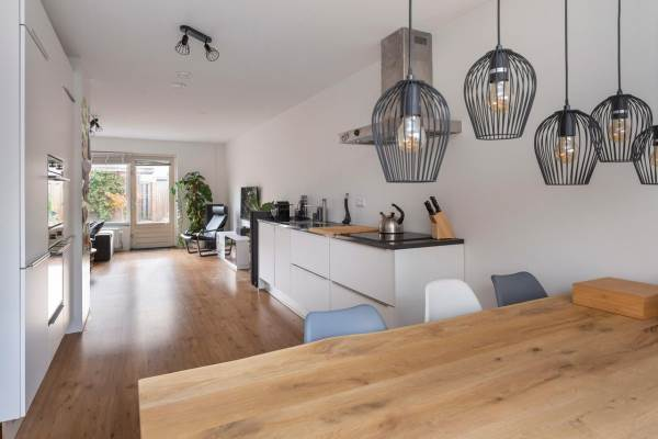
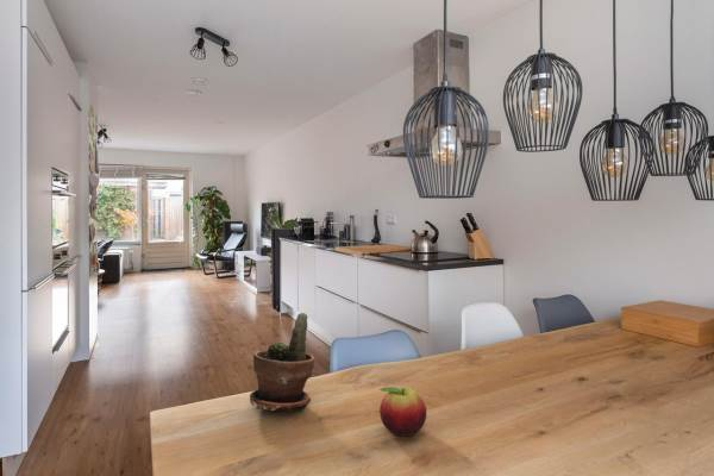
+ fruit [378,386,427,437]
+ potted plant [249,312,317,412]
